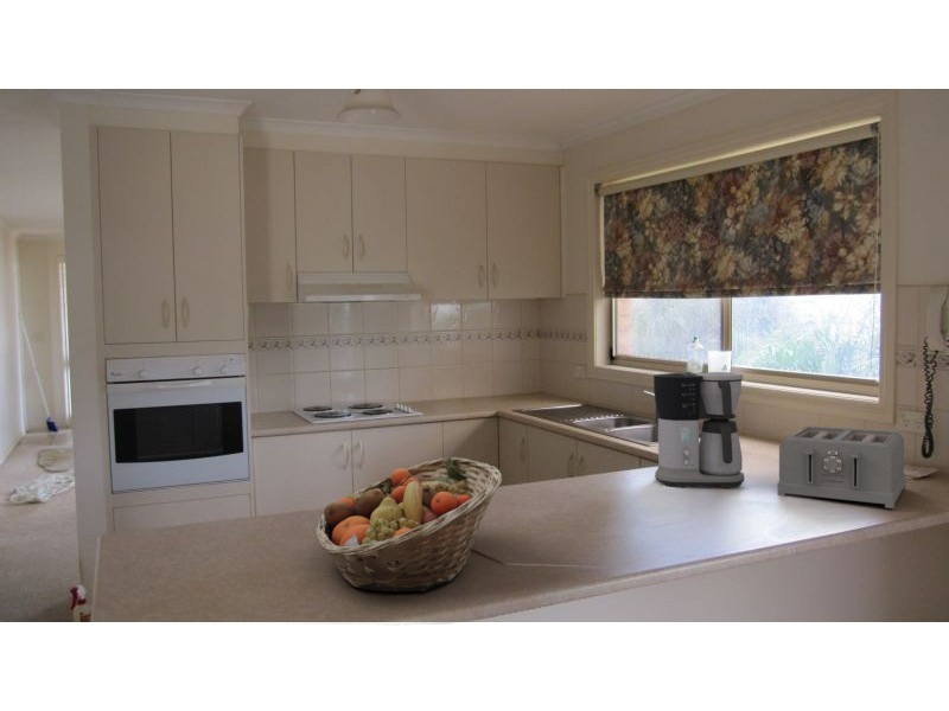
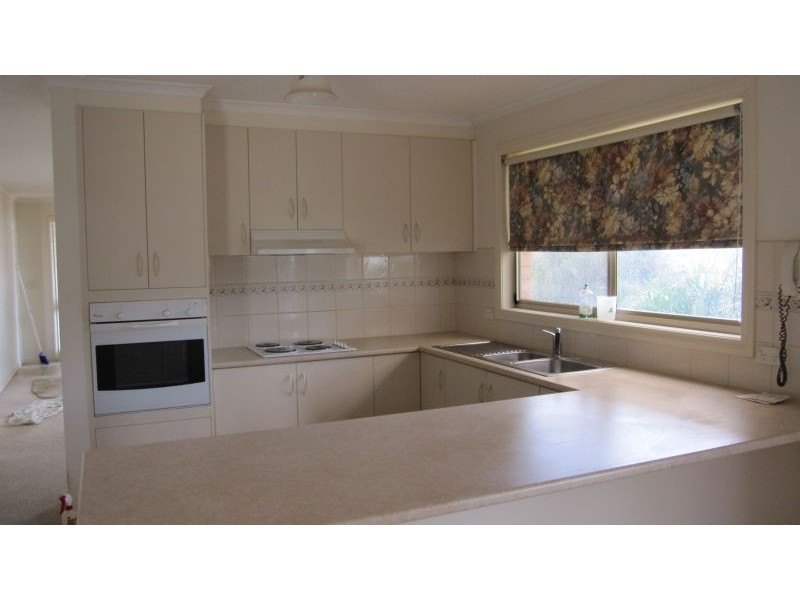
- coffee maker [652,371,746,488]
- fruit basket [316,456,503,592]
- toaster [776,425,907,510]
